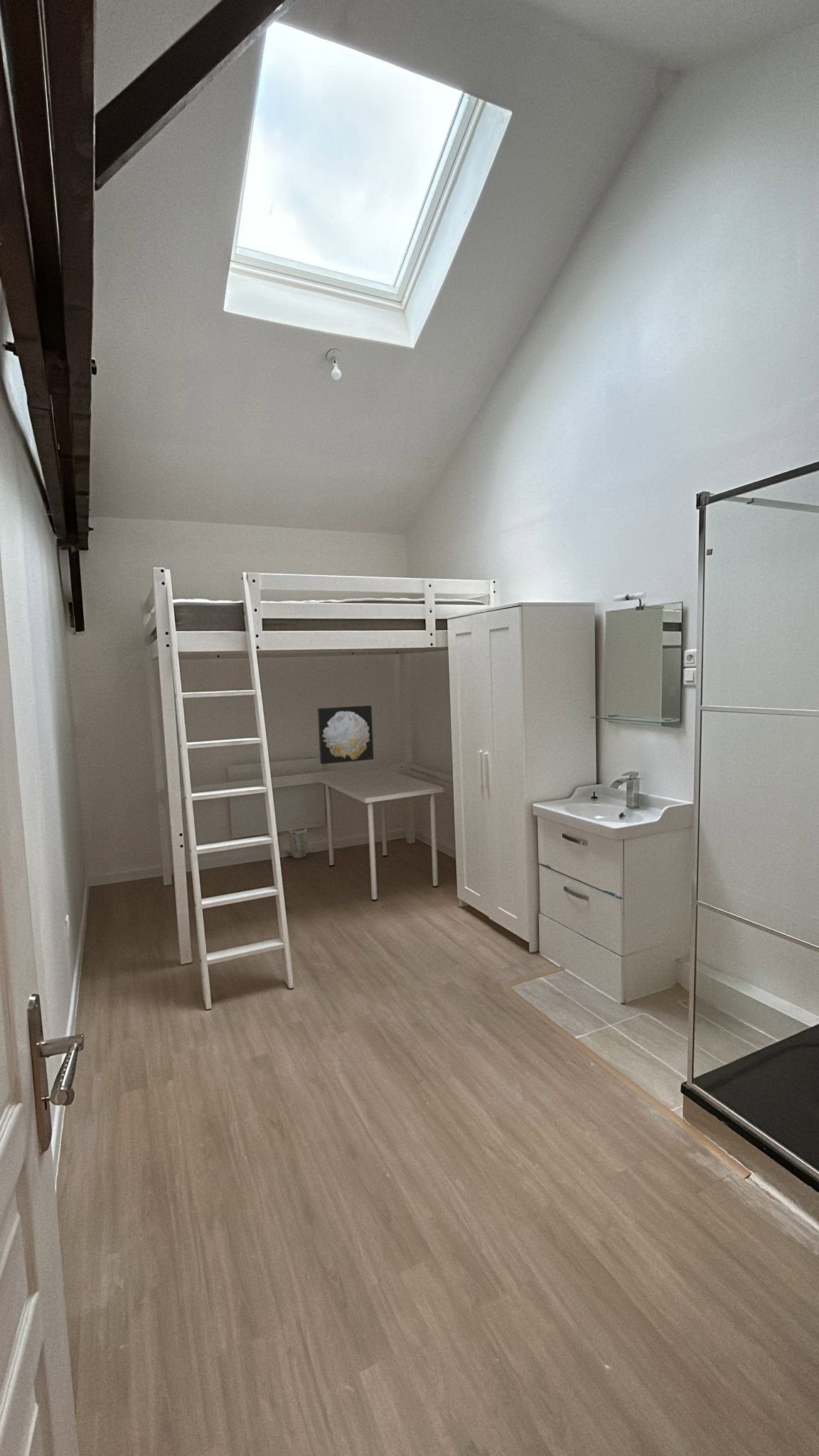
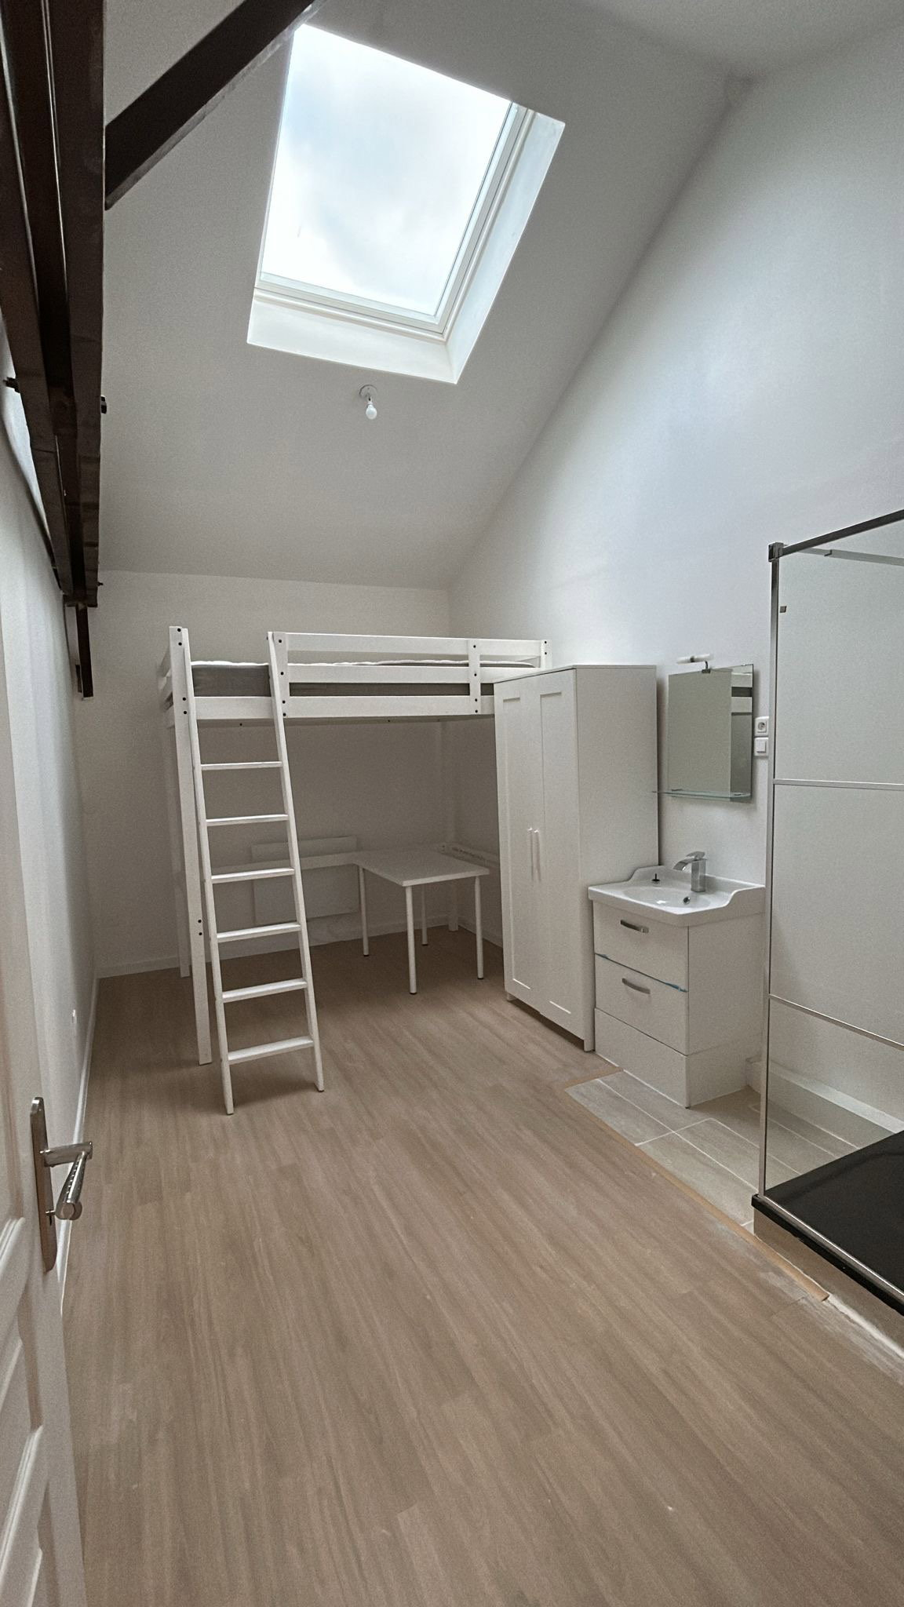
- plant pot [288,827,309,859]
- wall art [317,705,374,765]
